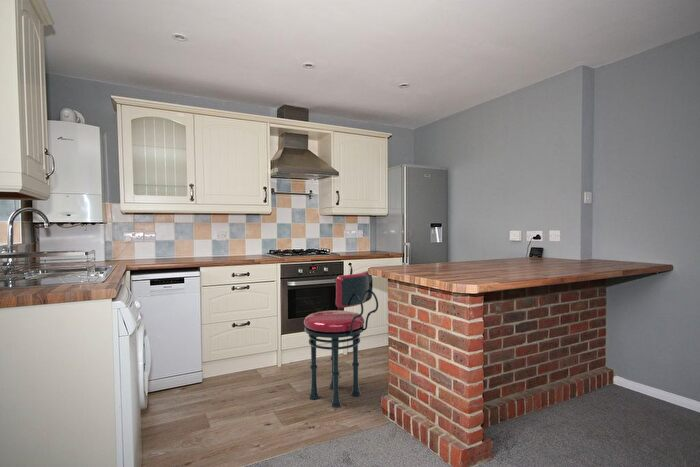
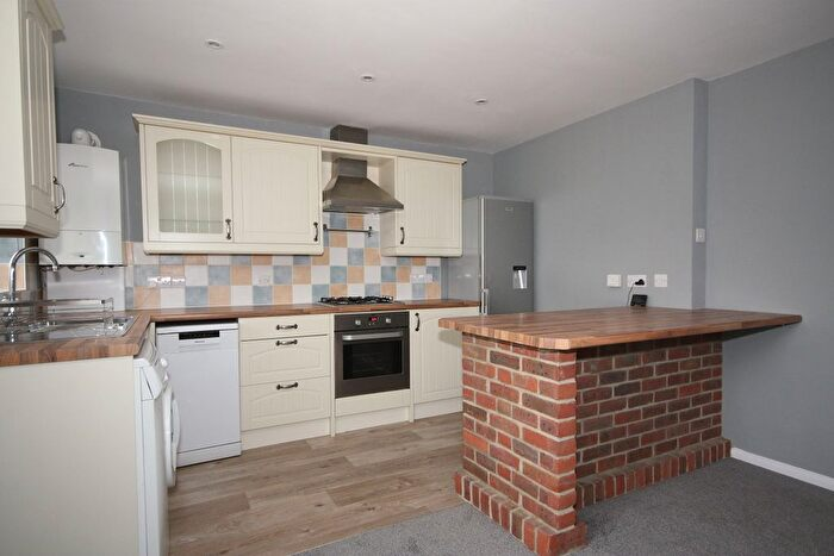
- stool [303,270,379,409]
